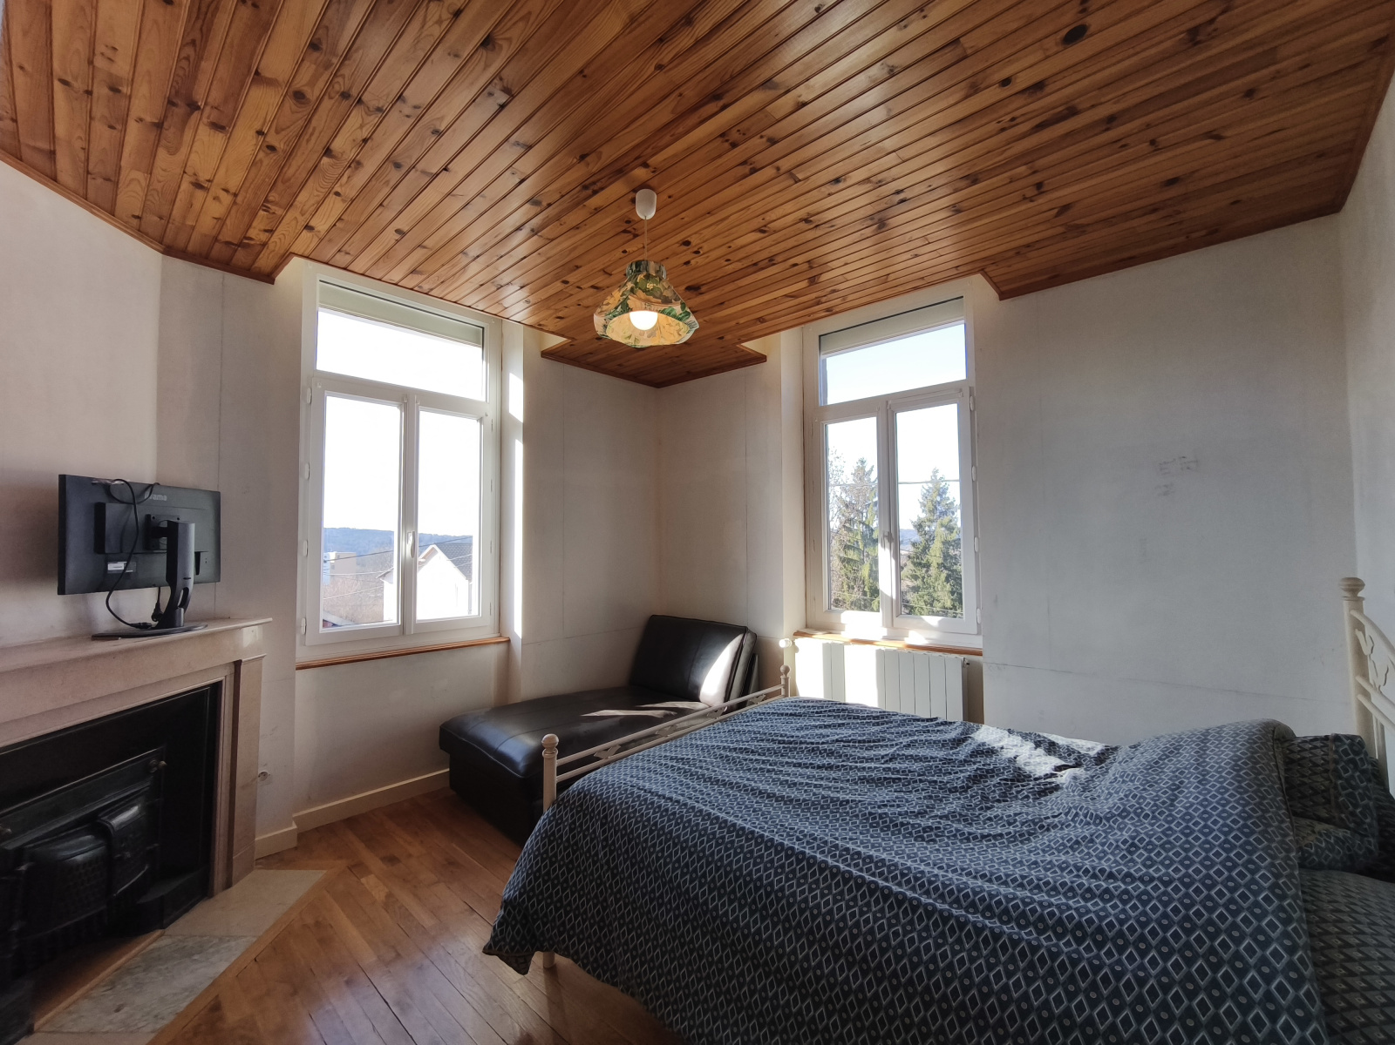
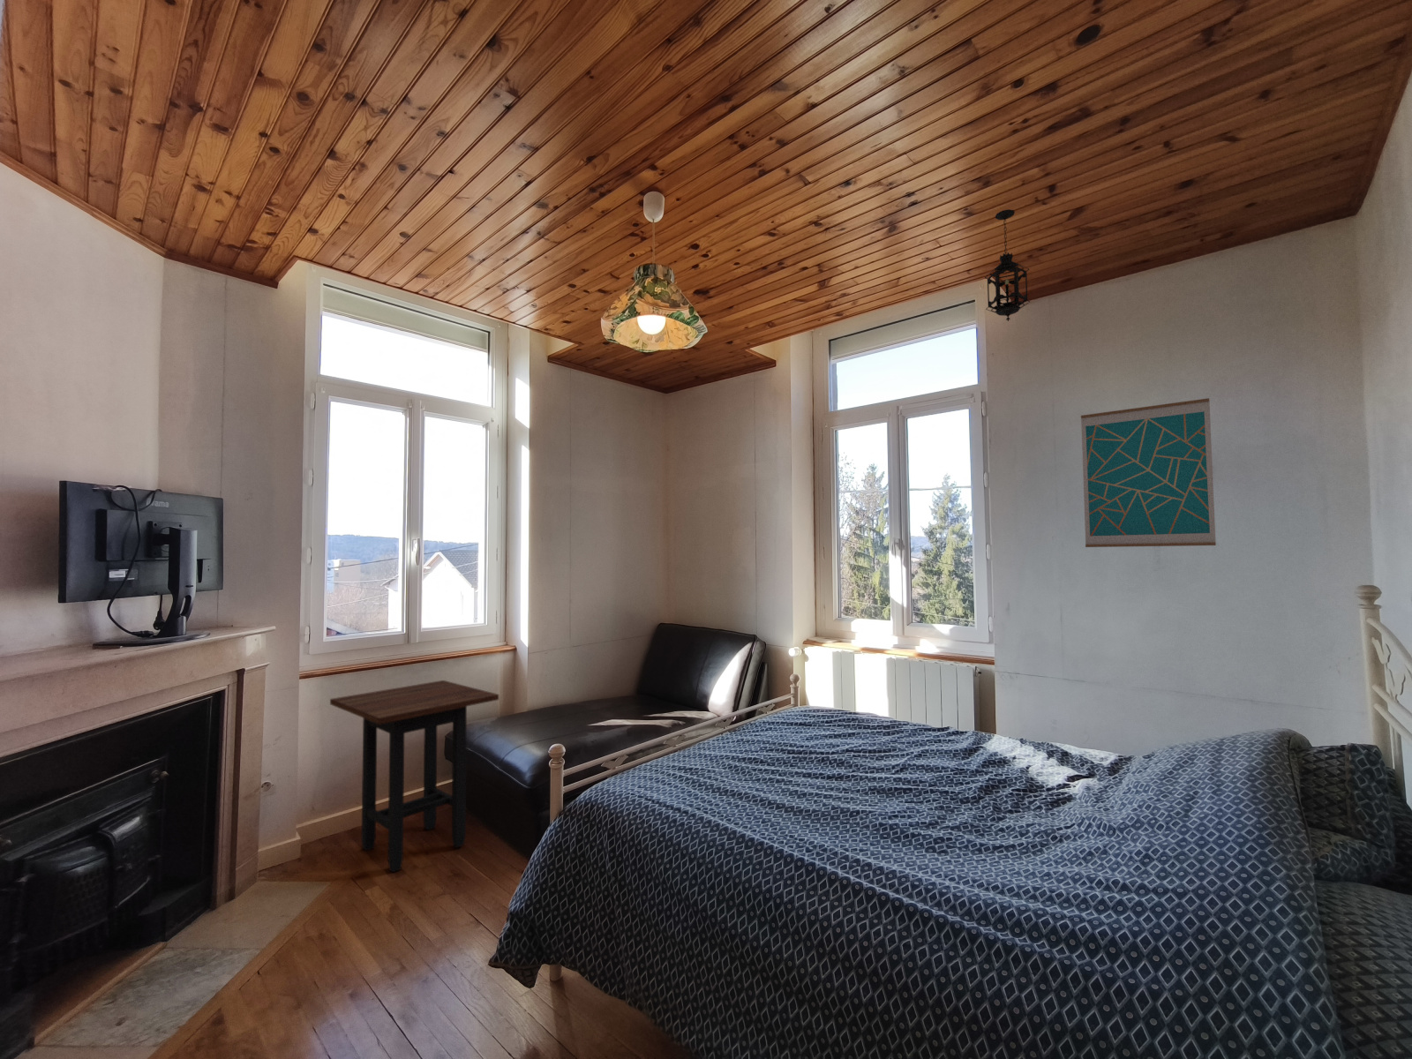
+ wall art [1081,397,1217,548]
+ hanging lantern [984,208,1031,323]
+ side table [329,680,499,873]
